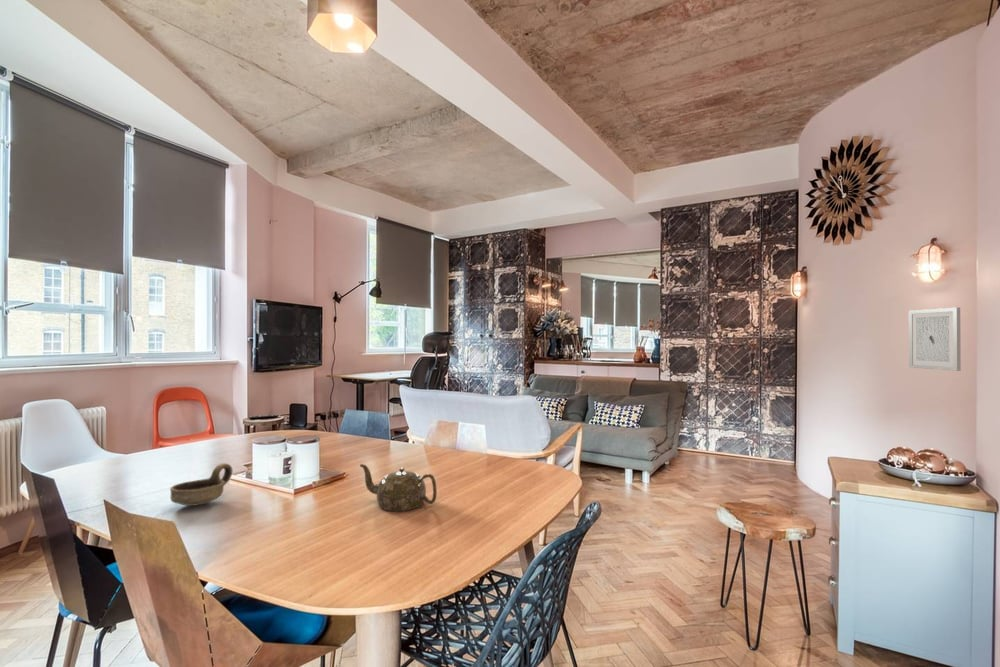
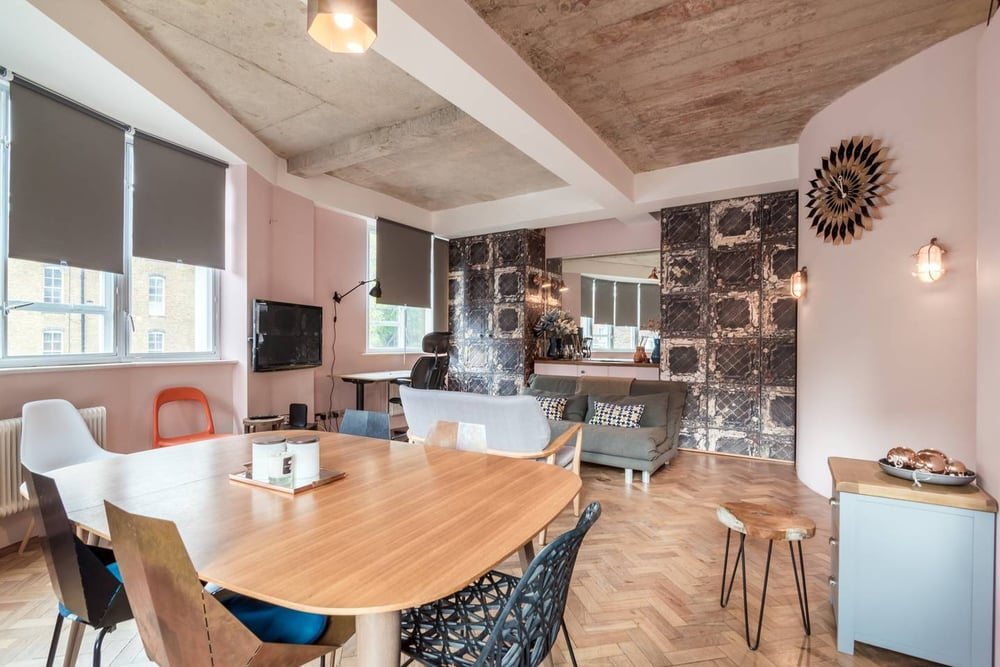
- bowl [169,462,233,507]
- wall art [908,307,962,372]
- teapot [359,463,438,512]
